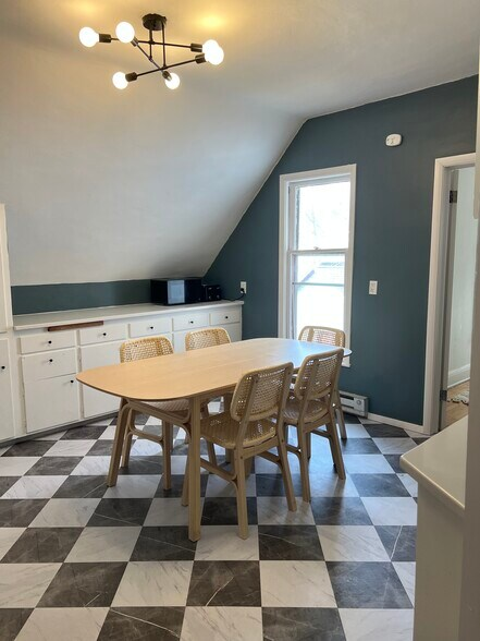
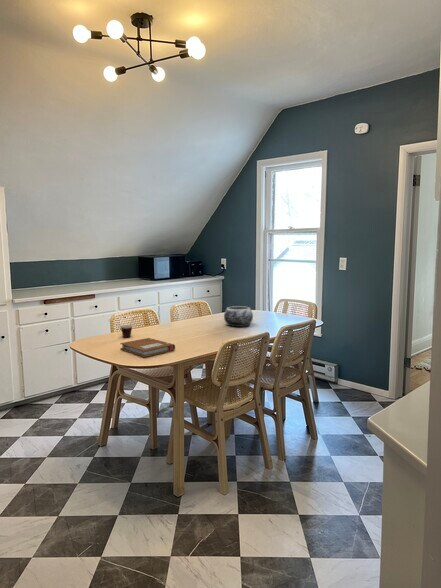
+ notebook [119,337,176,358]
+ decorative bowl [223,305,254,328]
+ cup [120,315,139,339]
